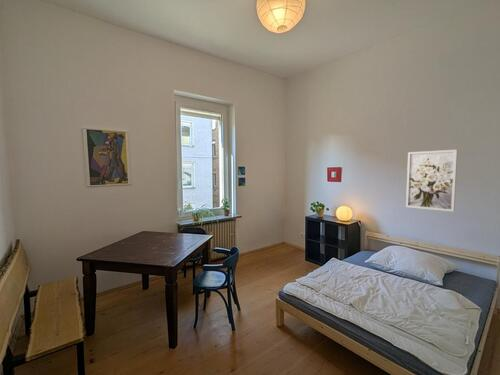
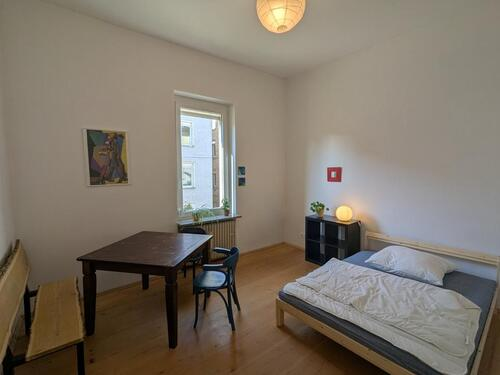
- wall art [405,149,459,213]
